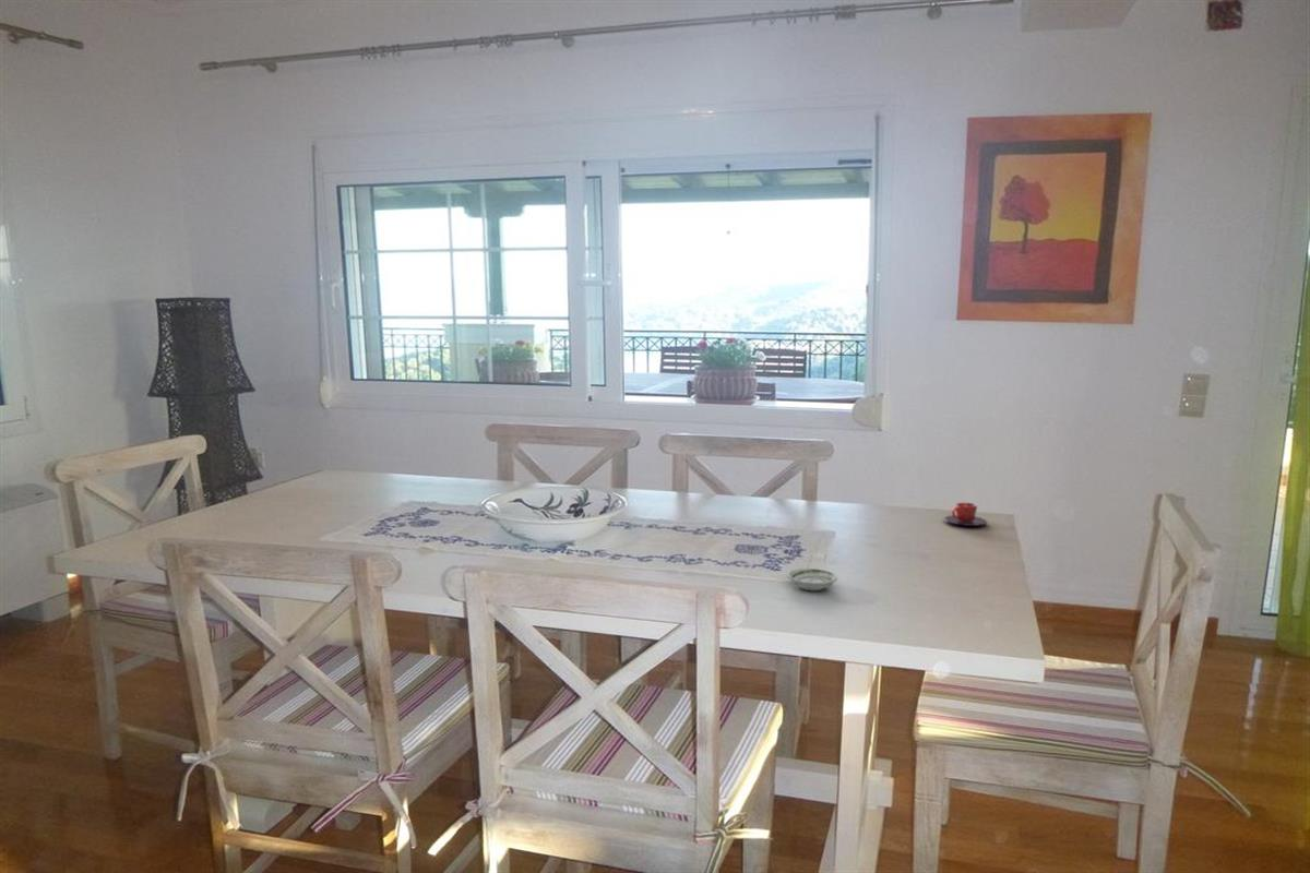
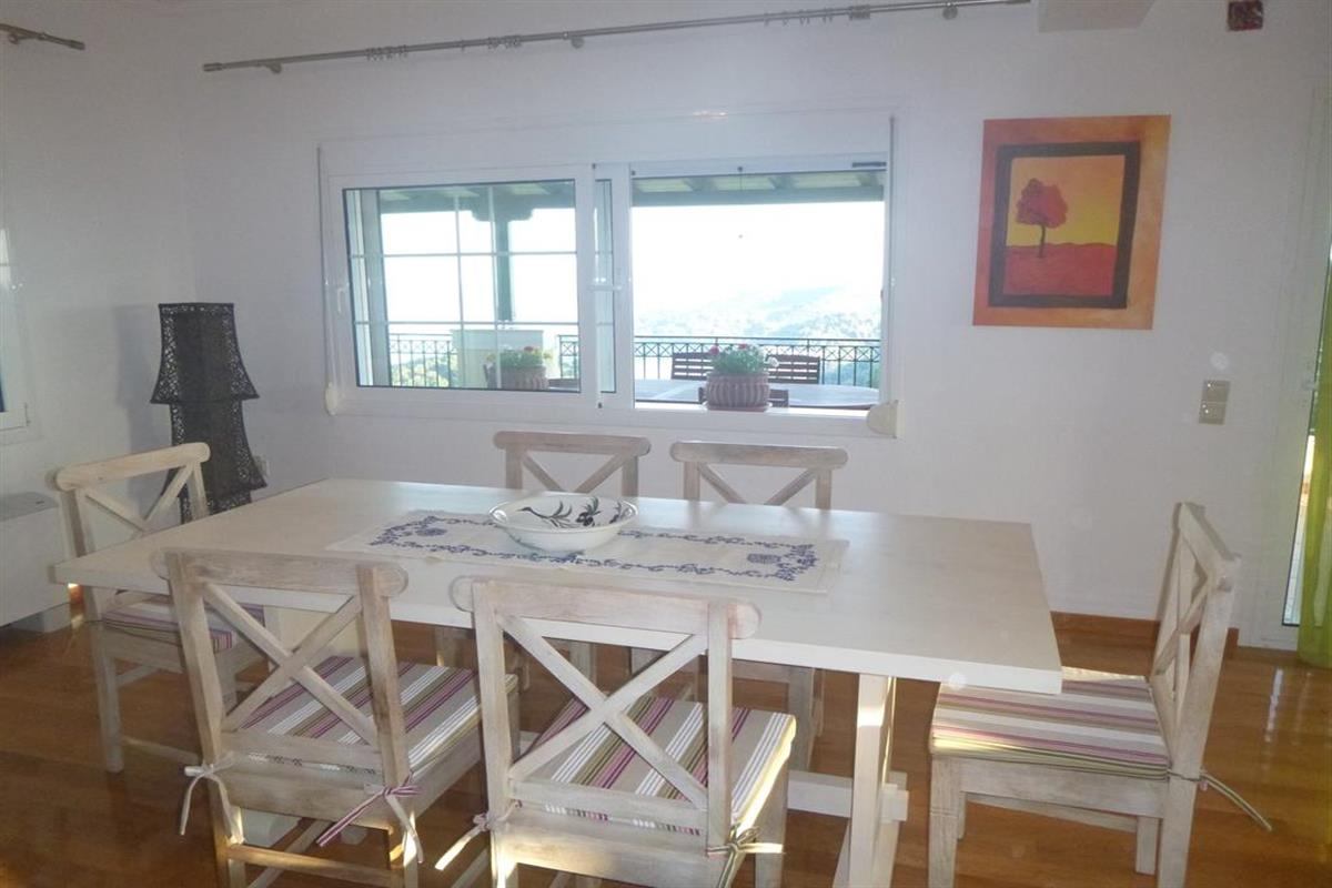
- saucer [786,567,838,591]
- teacup [943,502,988,527]
